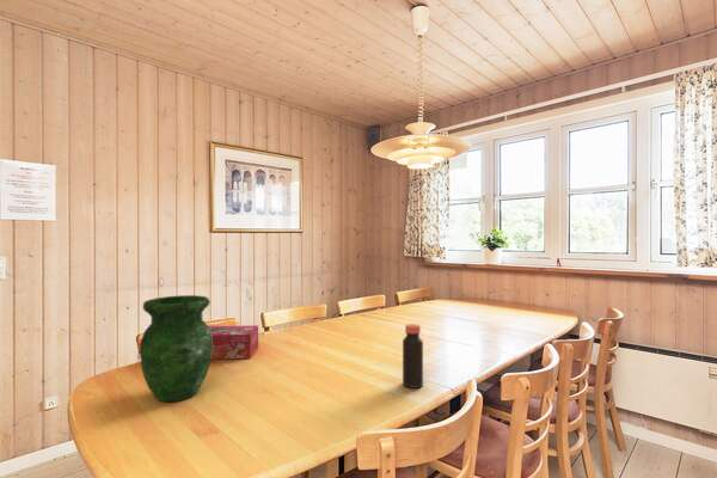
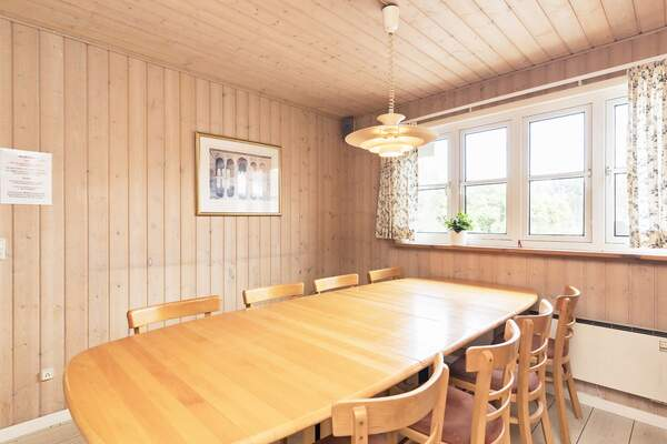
- tissue box [208,324,259,360]
- vase [139,294,213,404]
- bottle [402,323,424,390]
